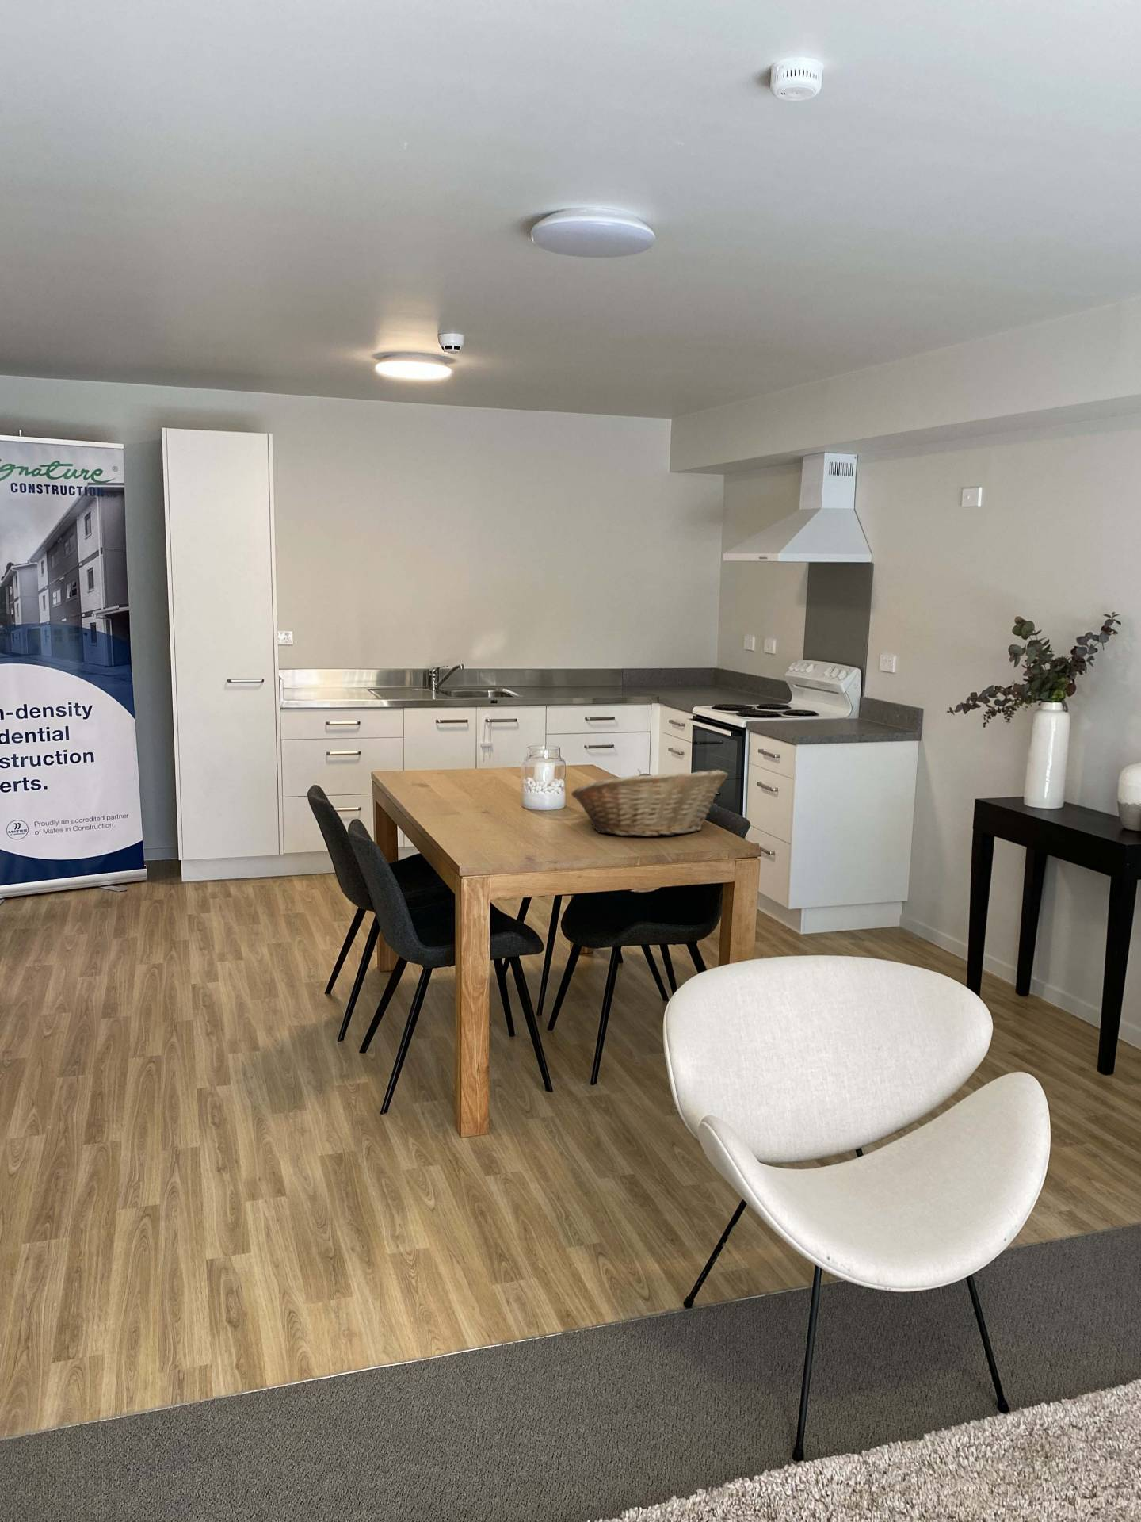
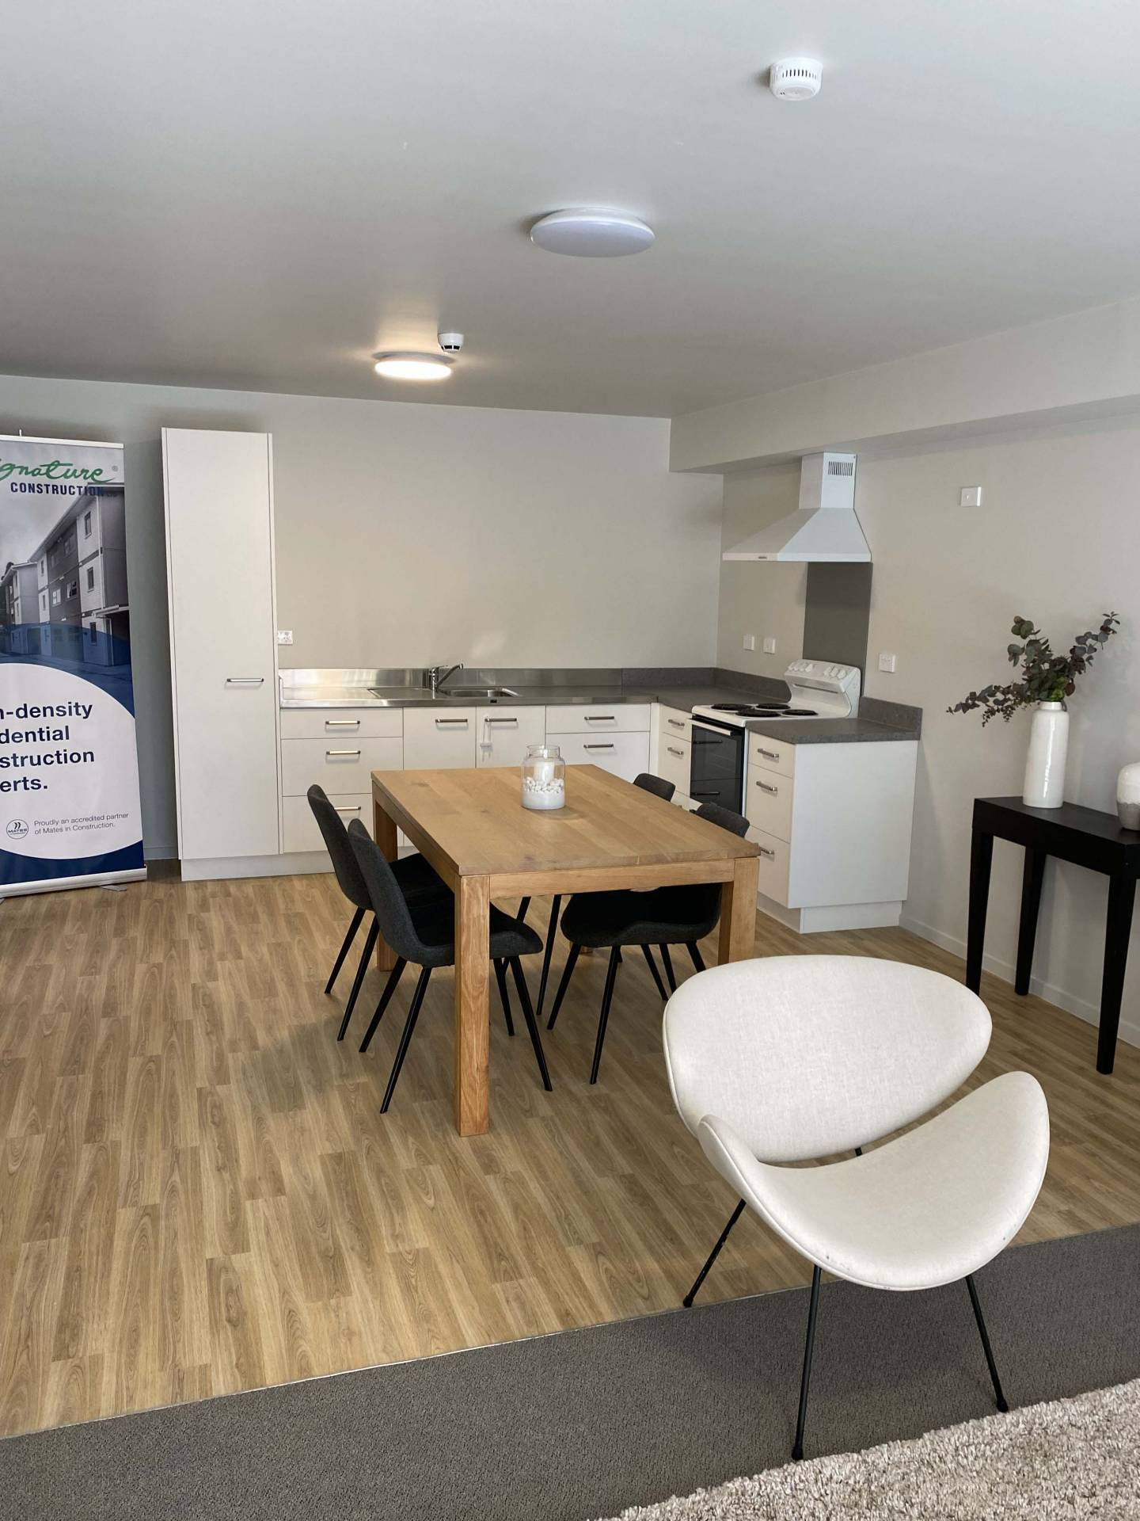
- fruit basket [570,769,729,837]
